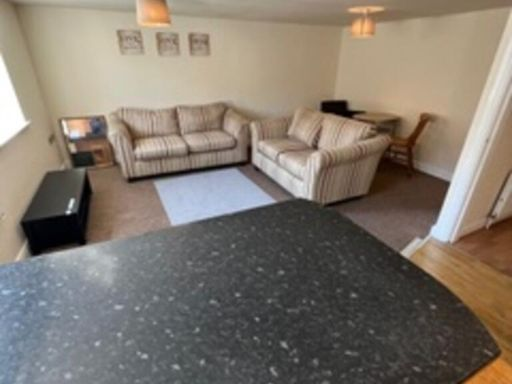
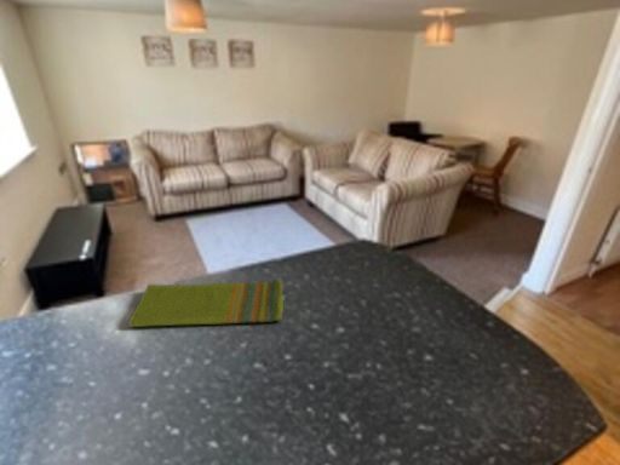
+ dish towel [127,279,285,328]
